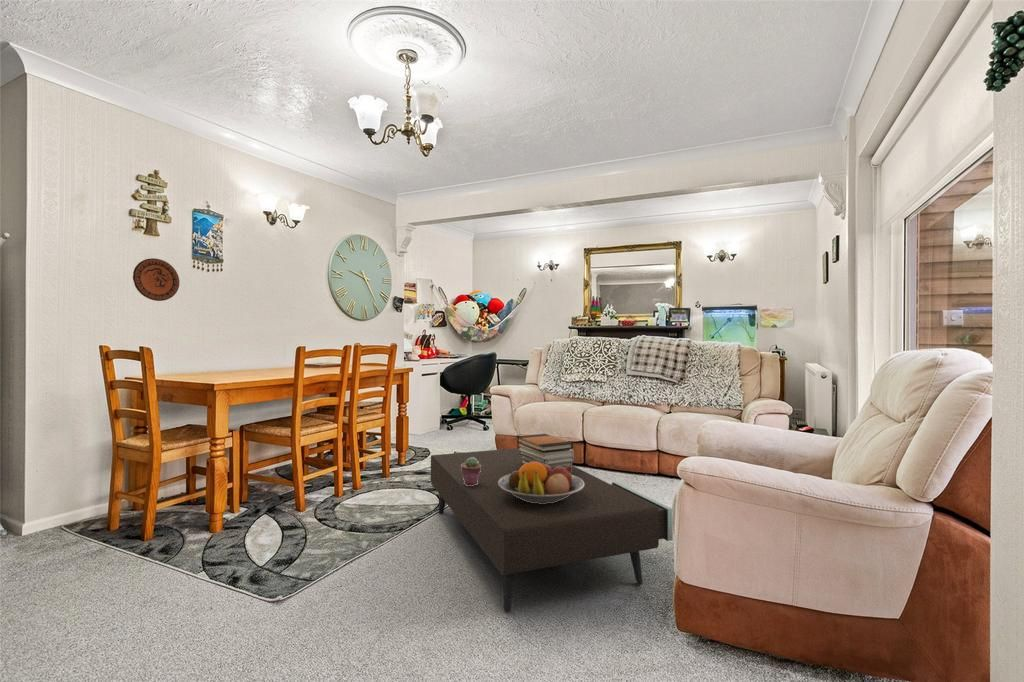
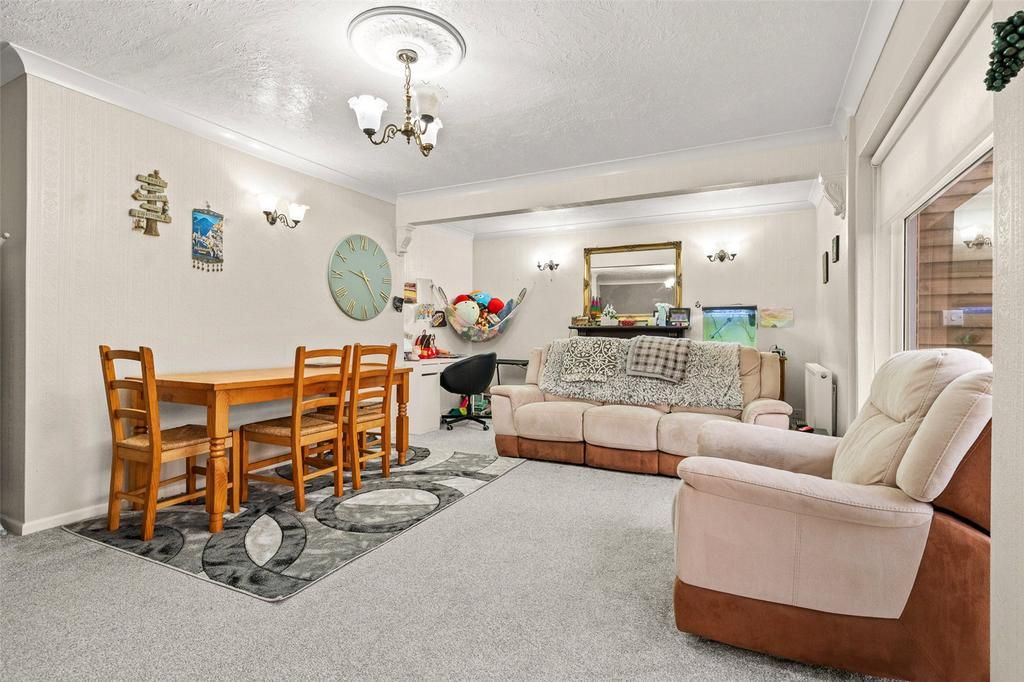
- decorative plate [132,257,180,302]
- coffee table [430,447,674,613]
- potted succulent [461,457,481,486]
- book stack [516,433,575,470]
- fruit bowl [498,460,584,504]
